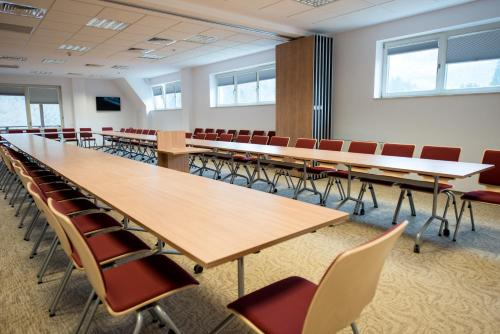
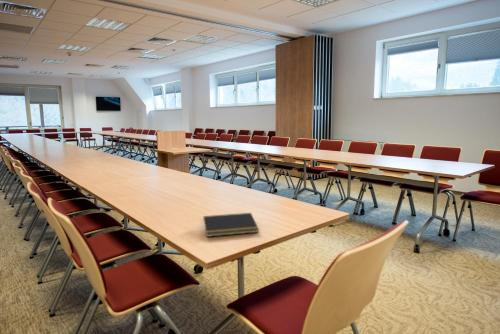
+ notepad [201,212,260,238]
